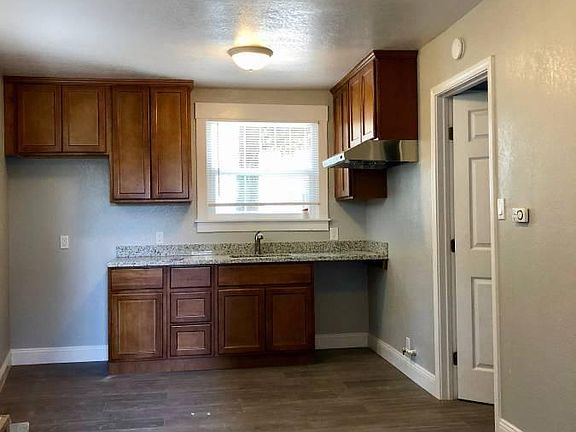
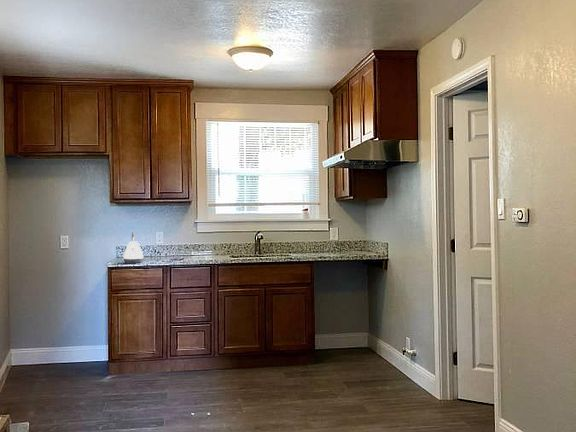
+ kettle [122,231,145,264]
